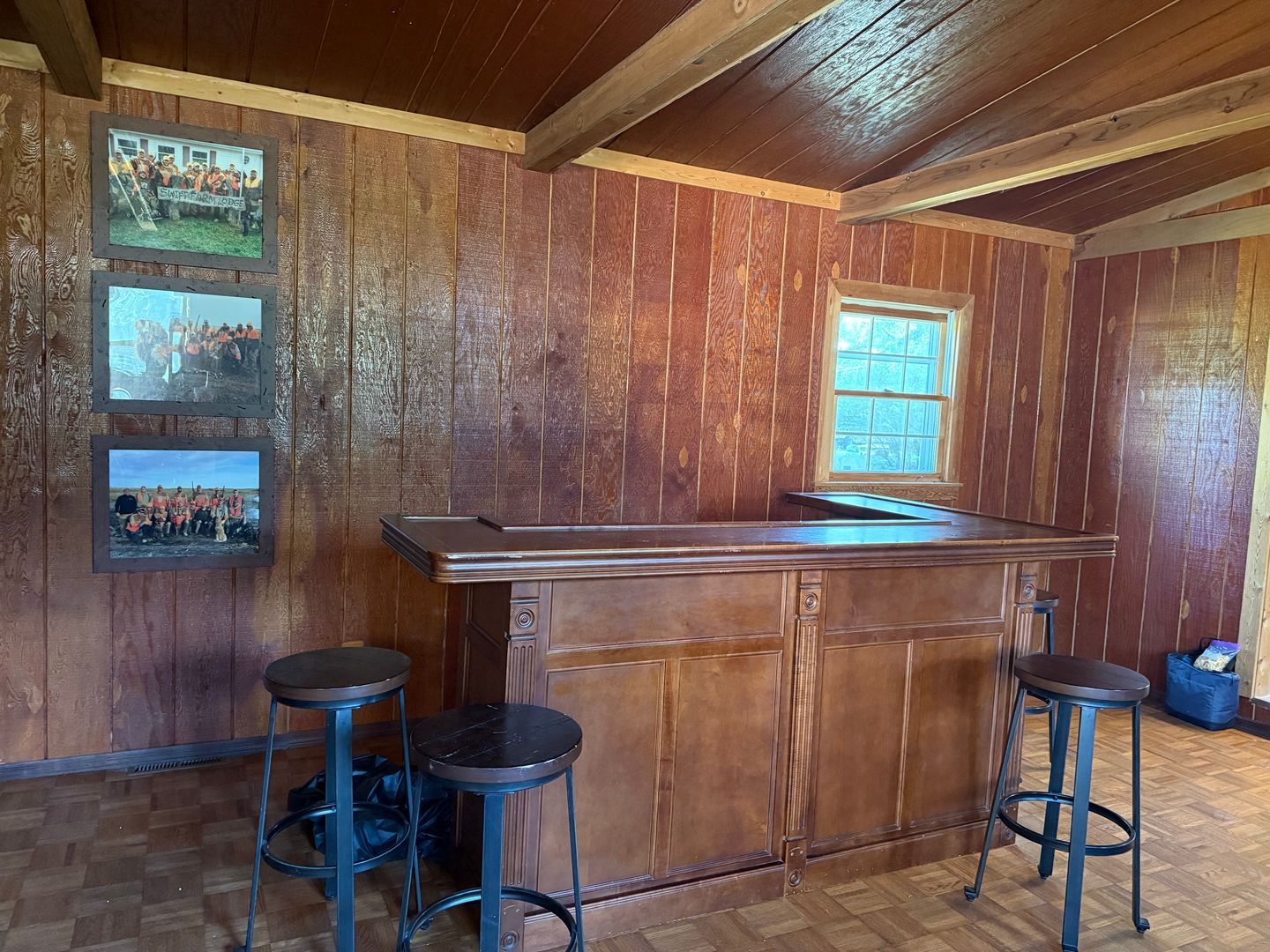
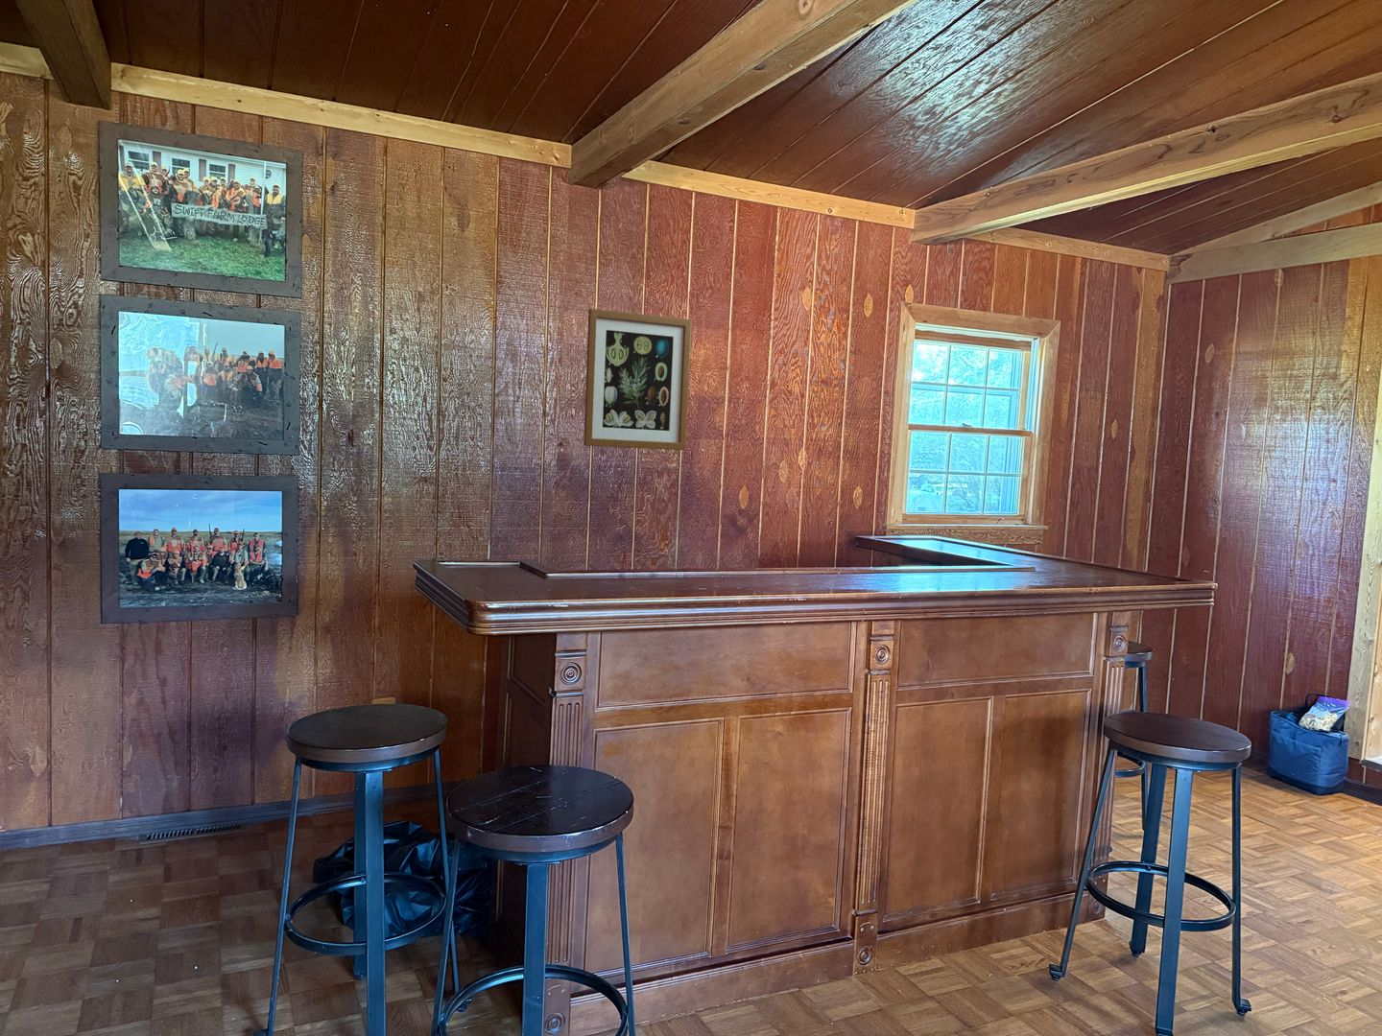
+ wall art [582,308,692,451]
